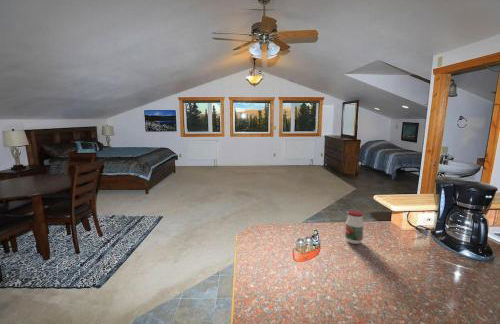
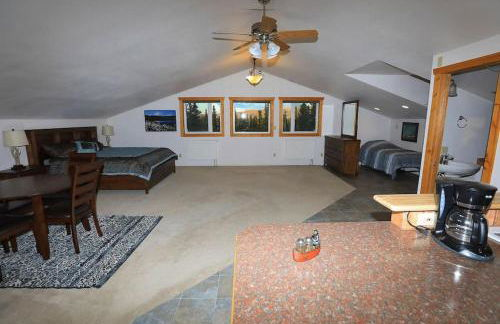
- jar [344,209,365,245]
